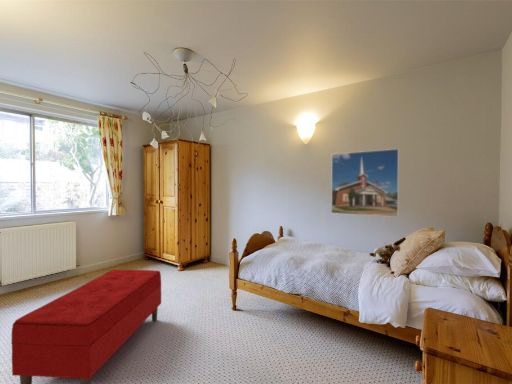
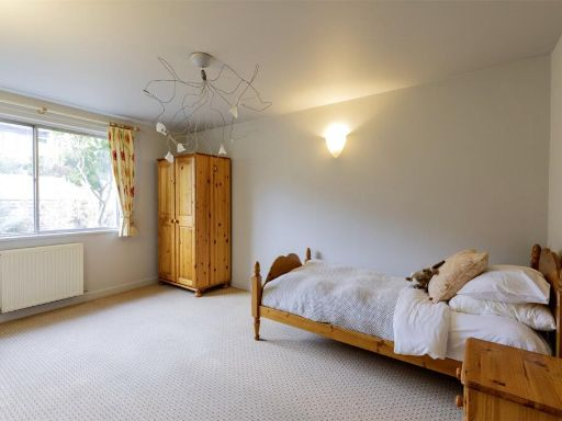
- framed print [330,148,400,218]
- bench [10,269,162,384]
